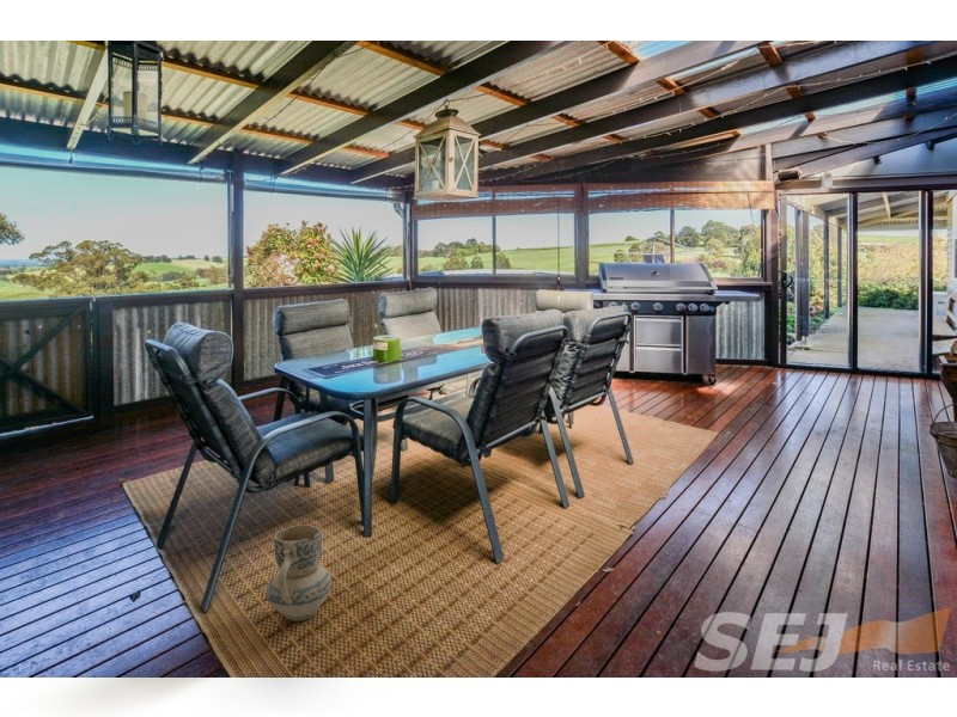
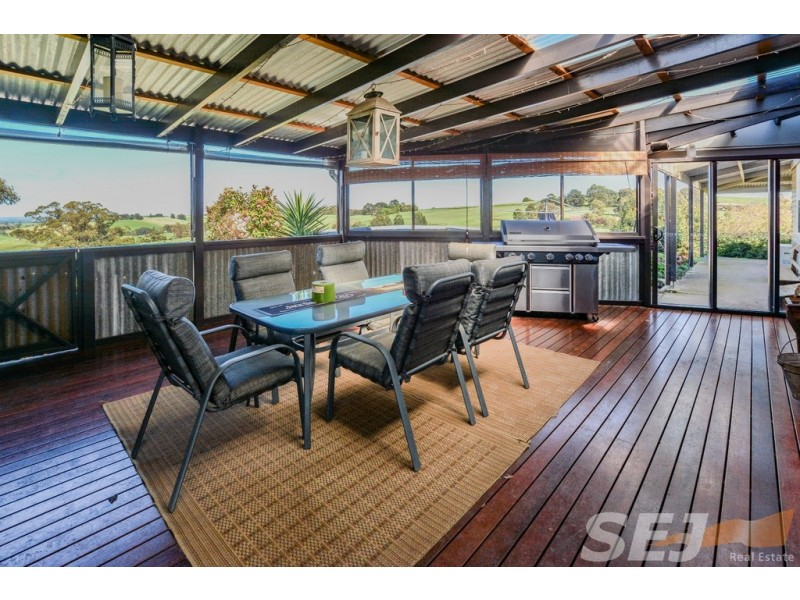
- ceramic jug [266,523,334,621]
